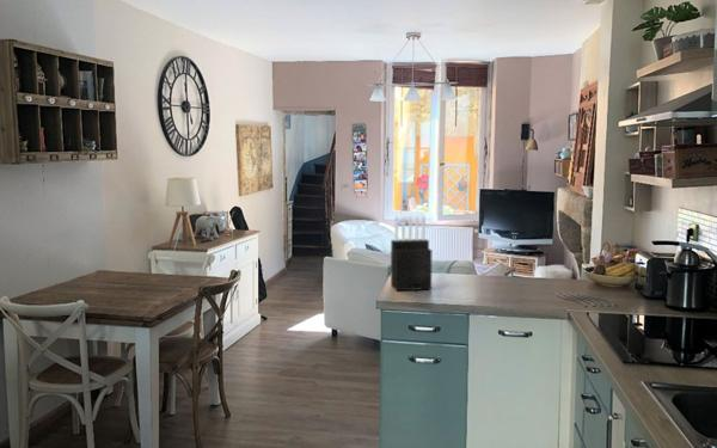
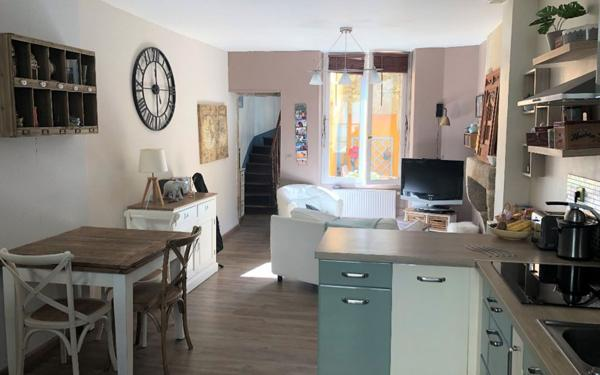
- knife block [390,215,434,293]
